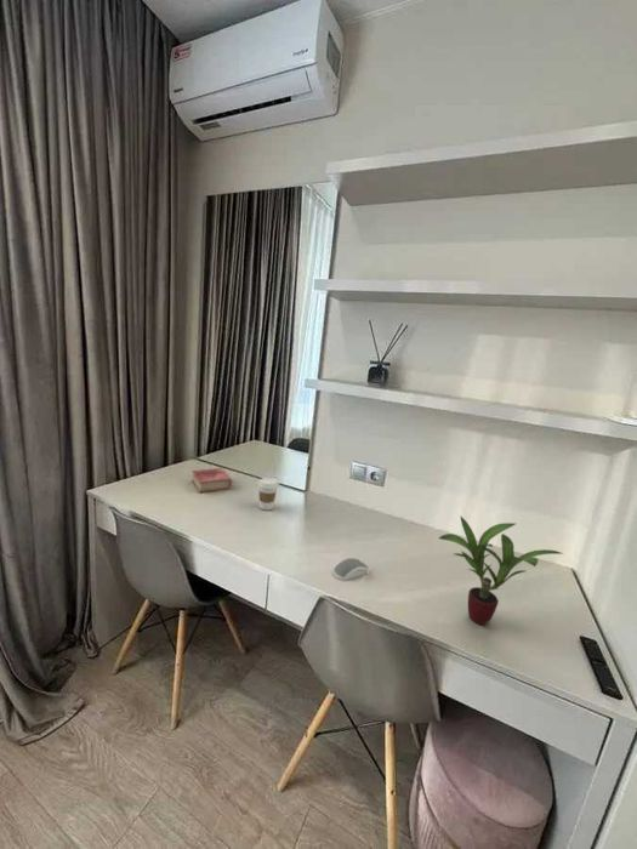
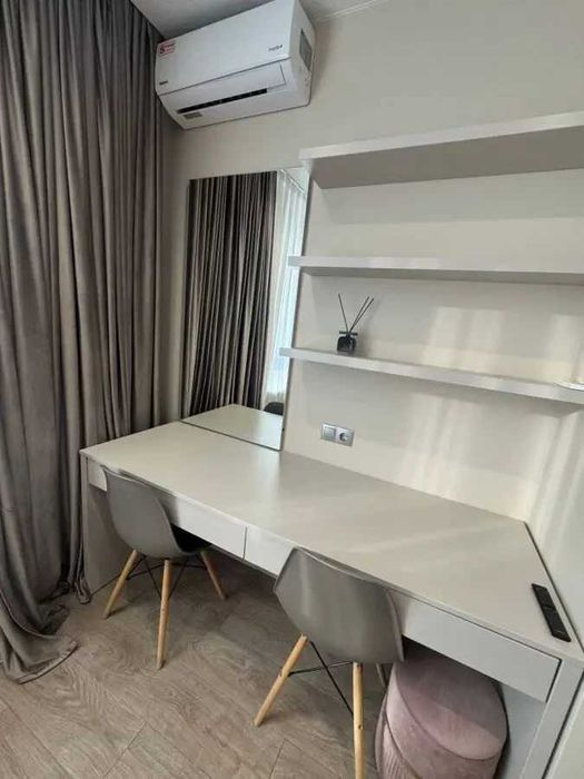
- potted plant [438,514,565,626]
- book [190,467,233,494]
- coffee cup [256,477,280,511]
- computer mouse [332,557,370,581]
